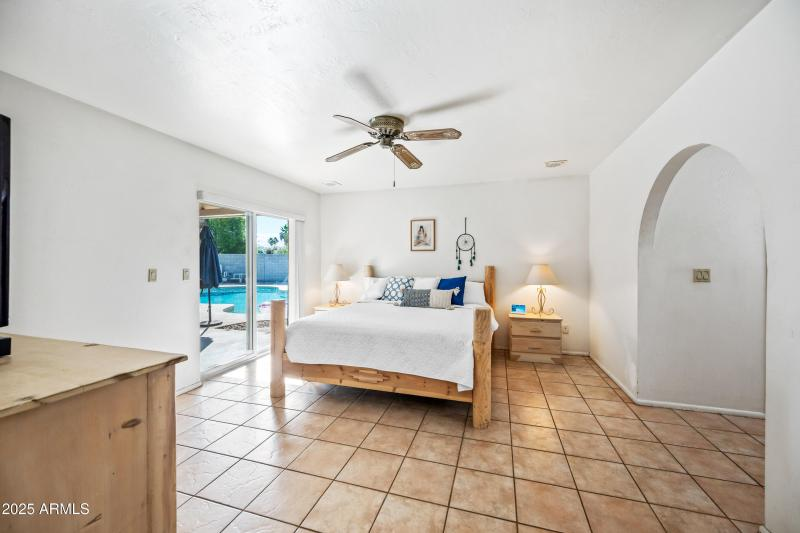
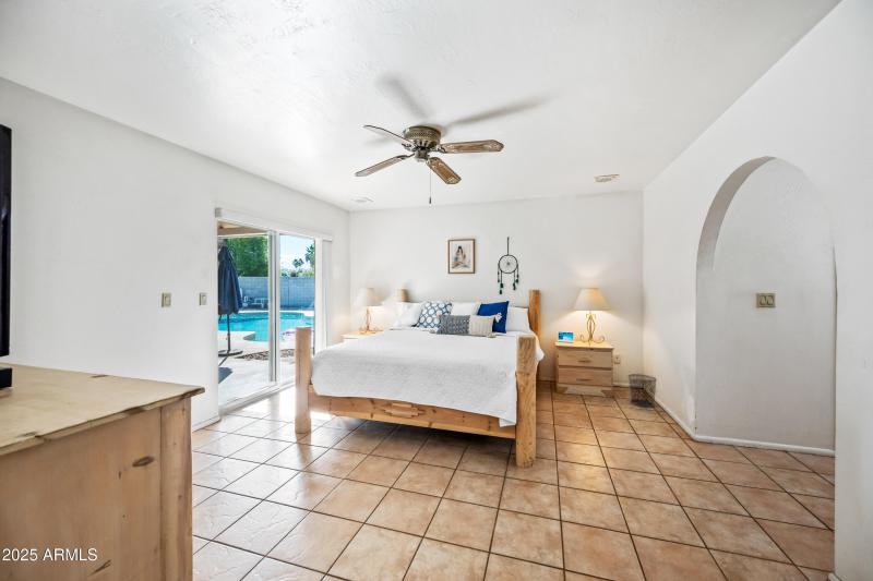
+ waste bin [626,373,658,409]
